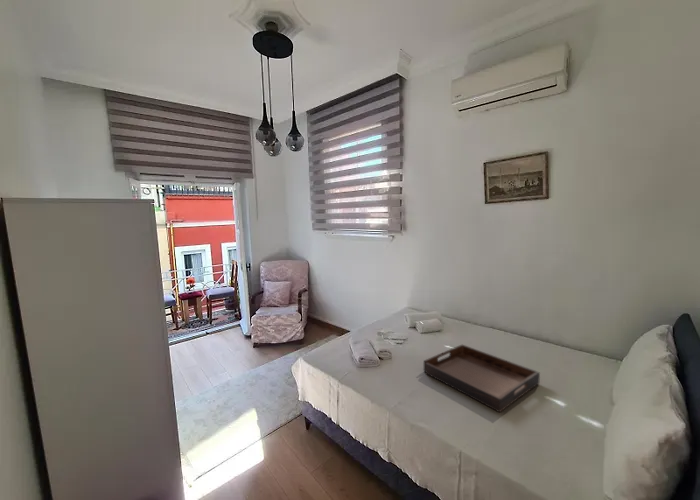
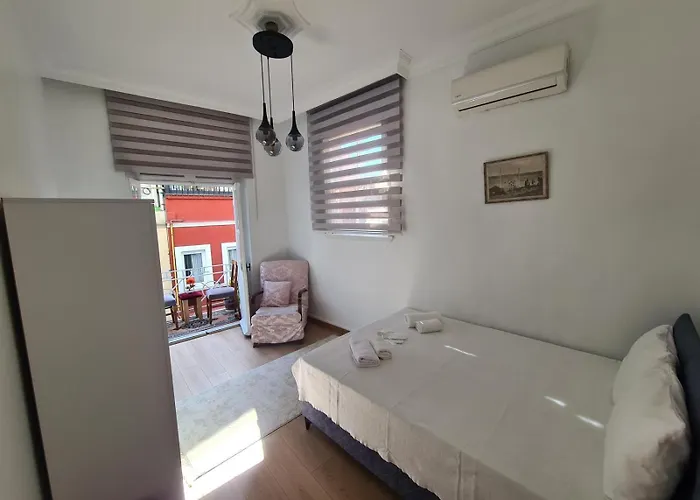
- serving tray [423,344,541,413]
